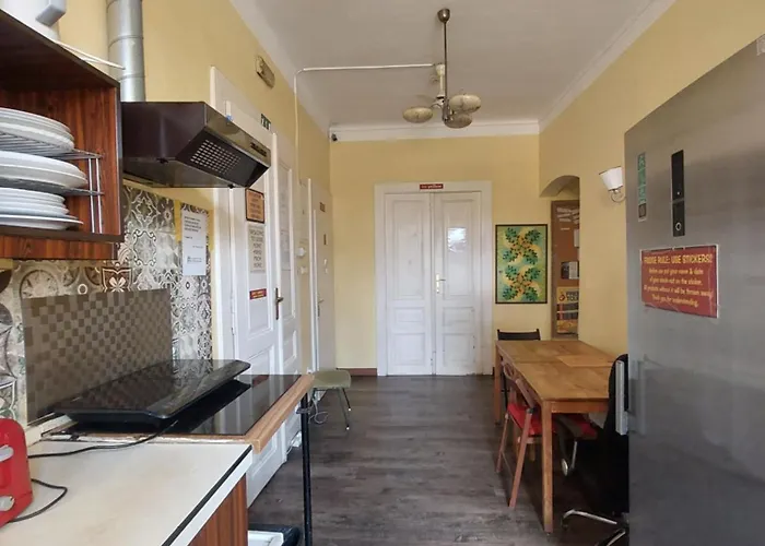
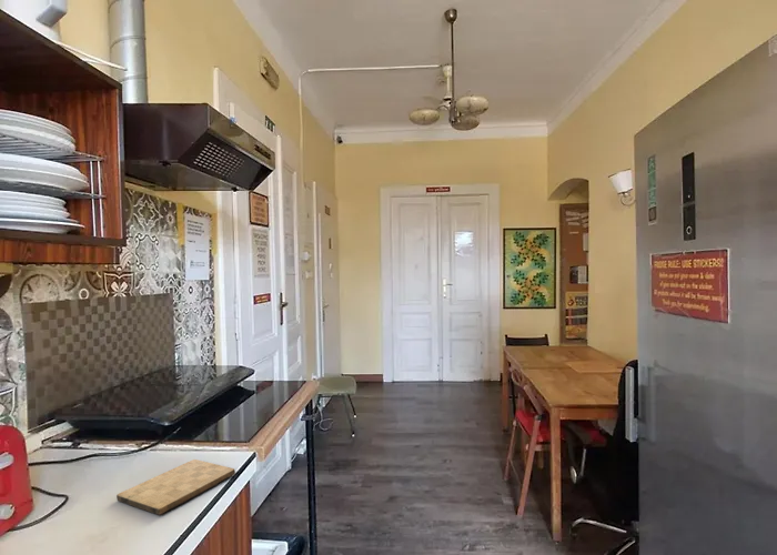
+ cutting board [115,458,236,516]
